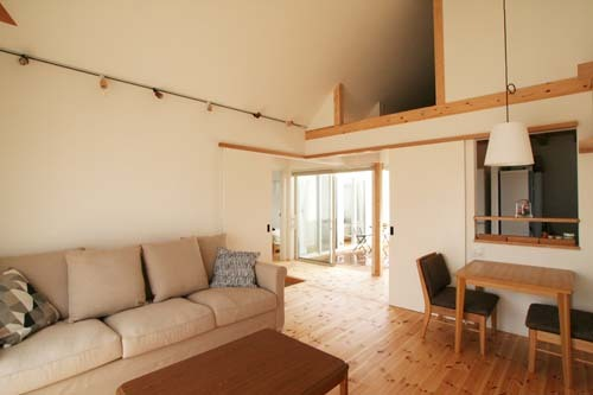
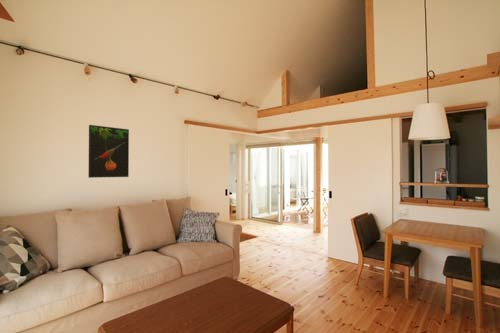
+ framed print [87,124,130,179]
